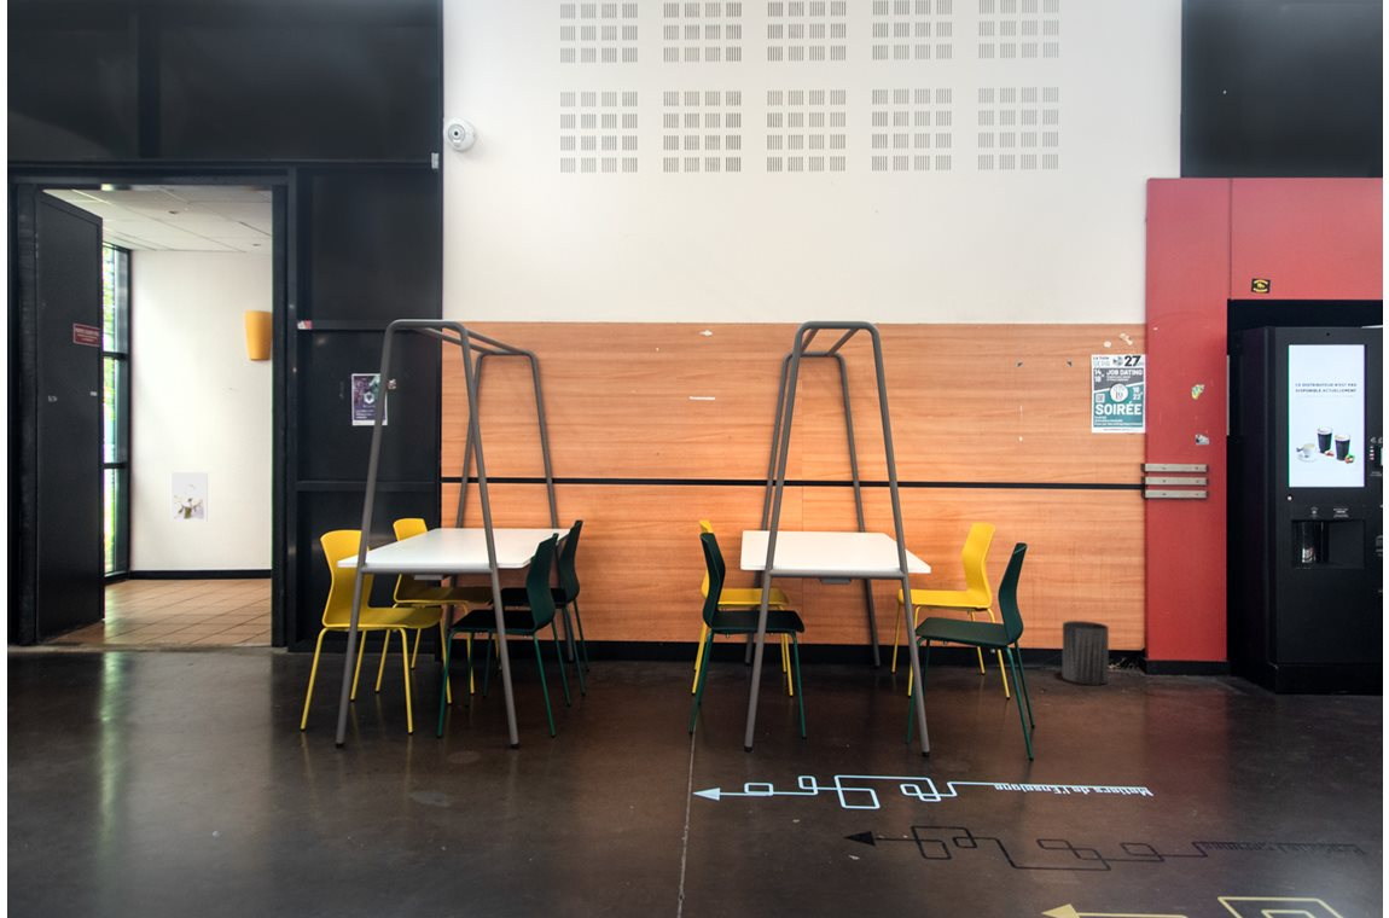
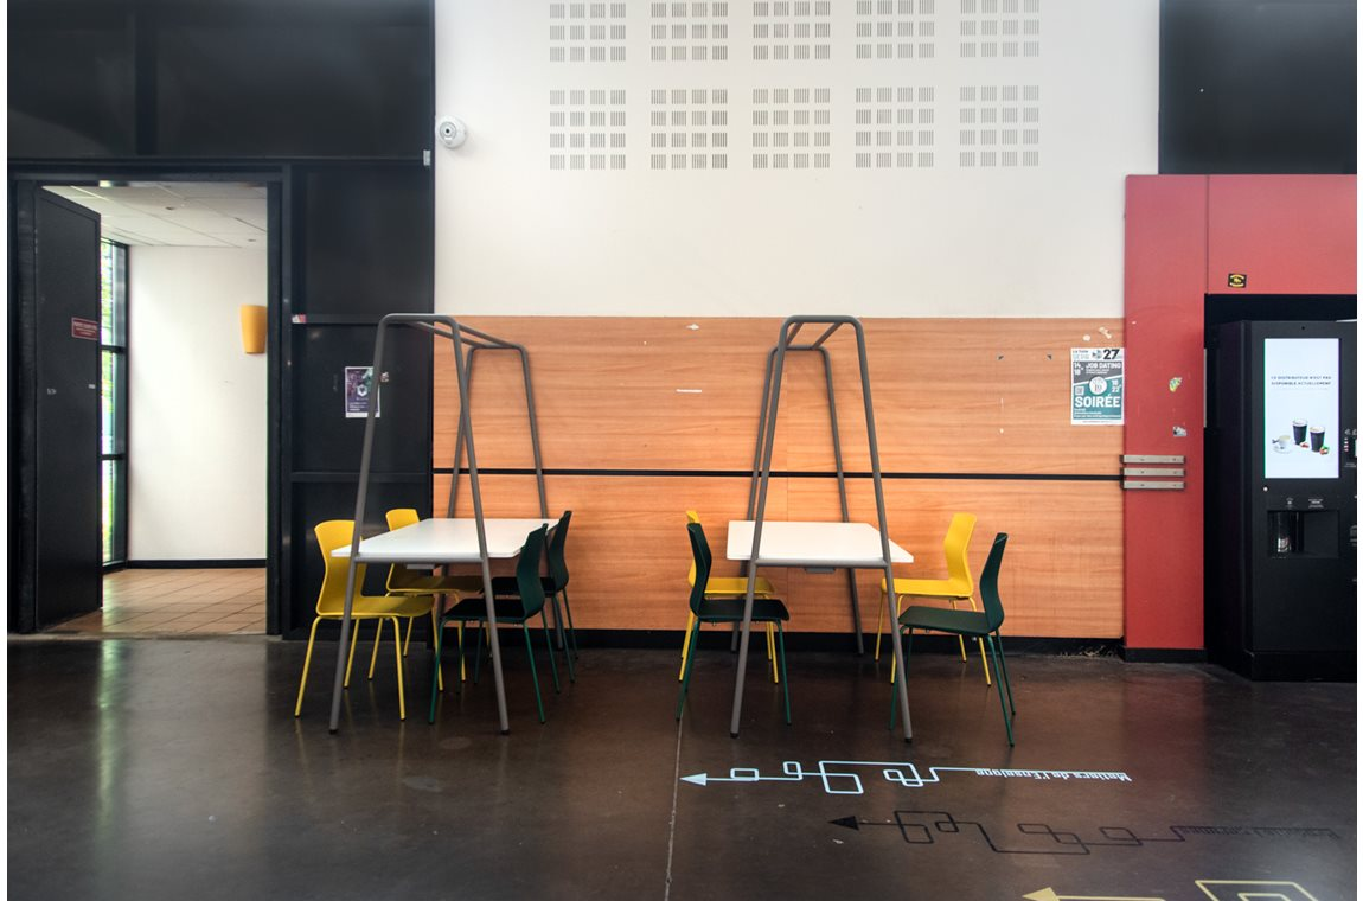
- wall art [170,471,209,523]
- trash can [1062,620,1110,685]
